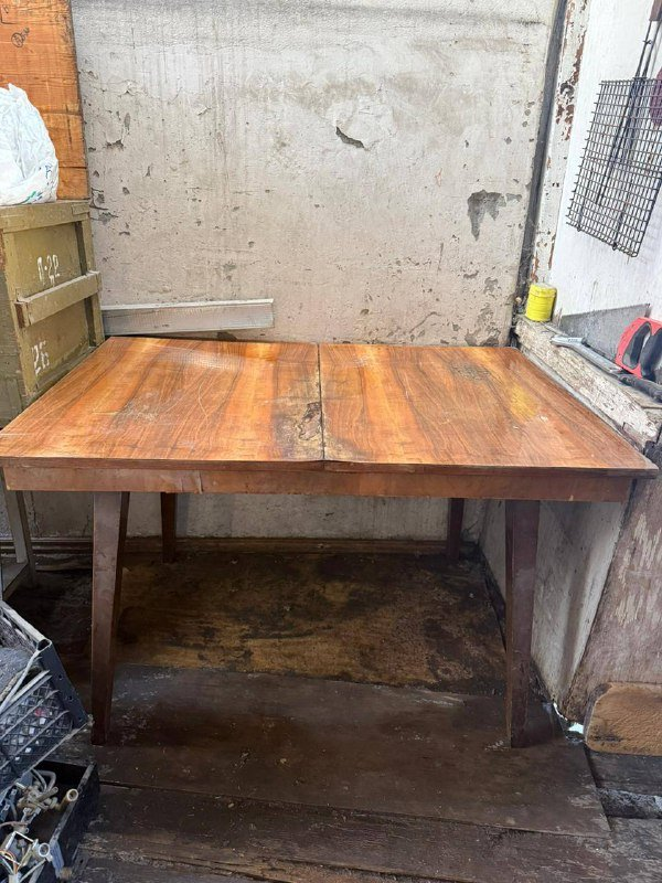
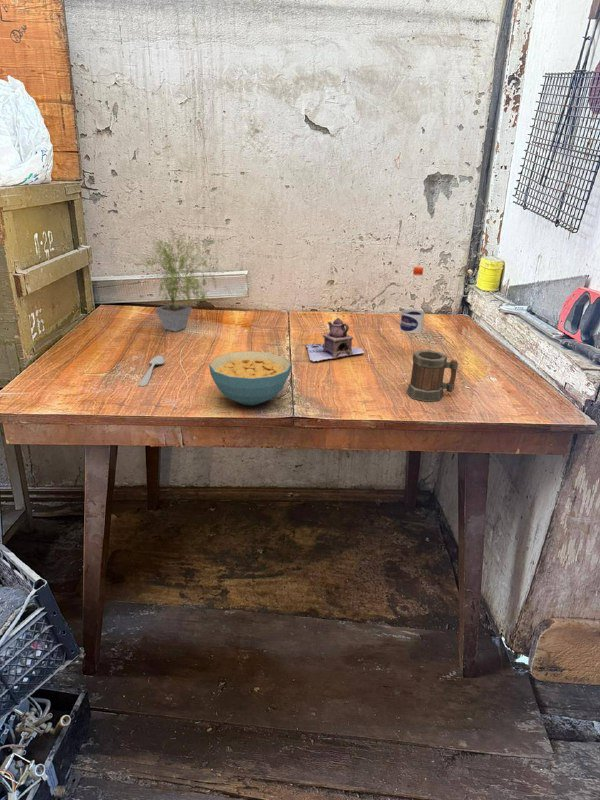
+ cereal bowl [208,350,292,406]
+ potted plant [138,226,219,333]
+ spoon [138,355,165,387]
+ mug [406,349,459,402]
+ teapot [305,317,365,363]
+ water bottle [399,266,425,334]
